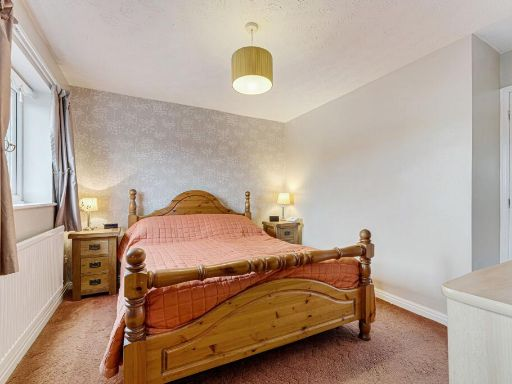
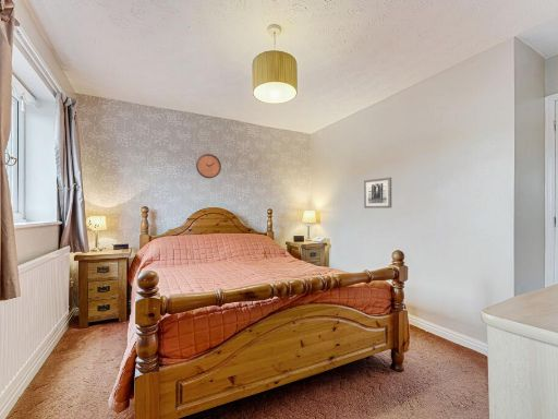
+ wall art [363,177,392,210]
+ clock [195,153,222,179]
